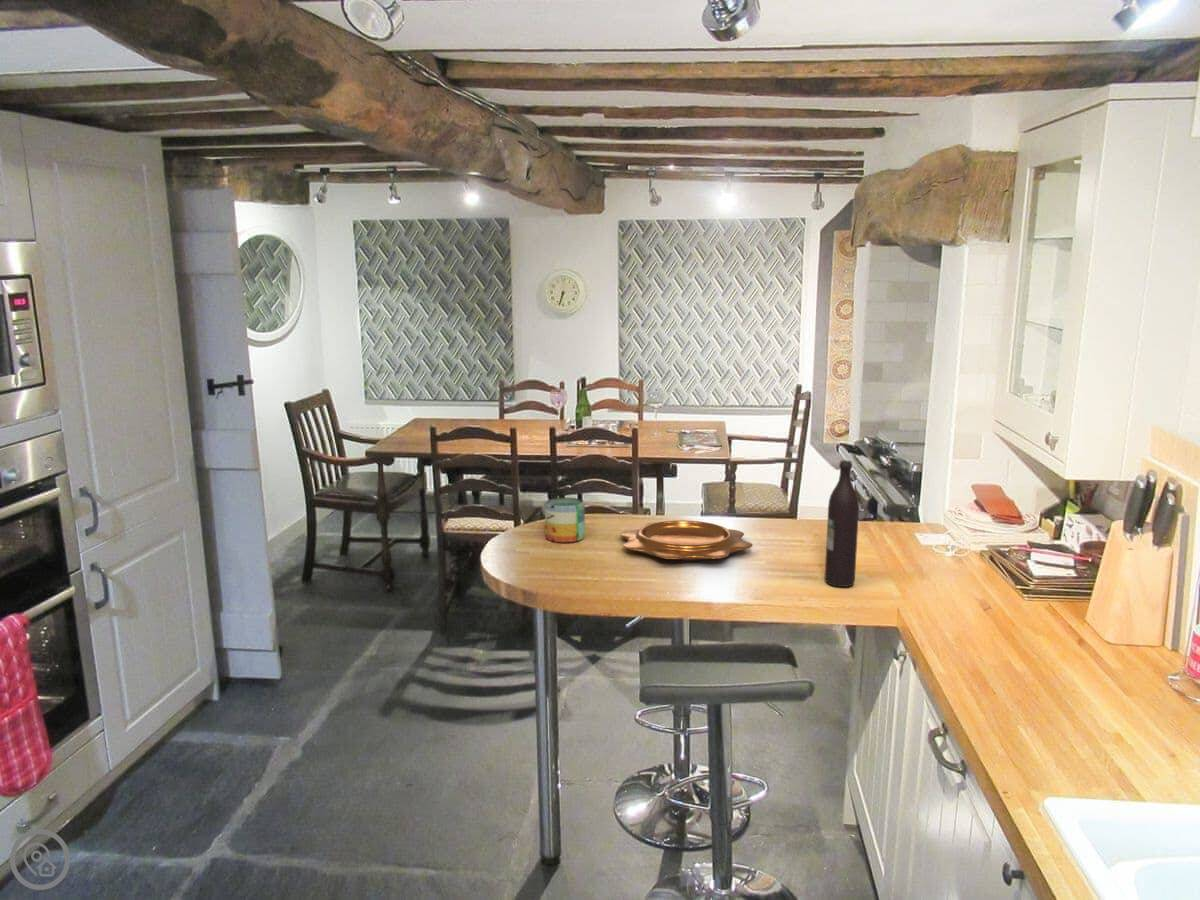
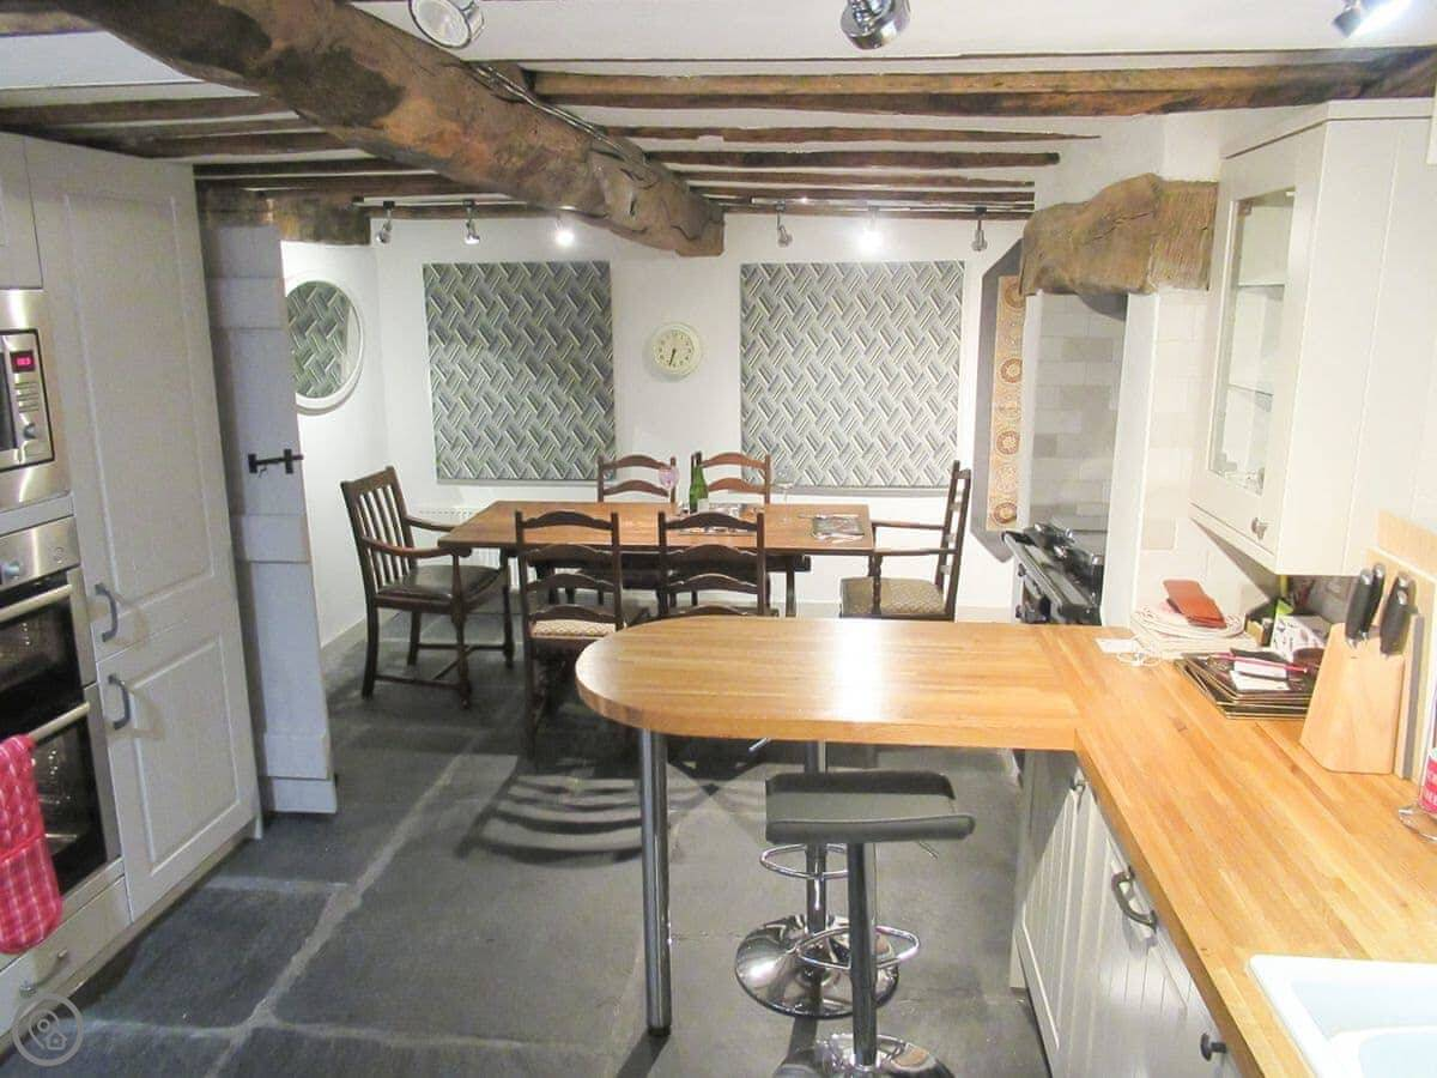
- mug [544,496,586,543]
- decorative bowl [619,519,754,561]
- wine bottle [824,459,860,588]
